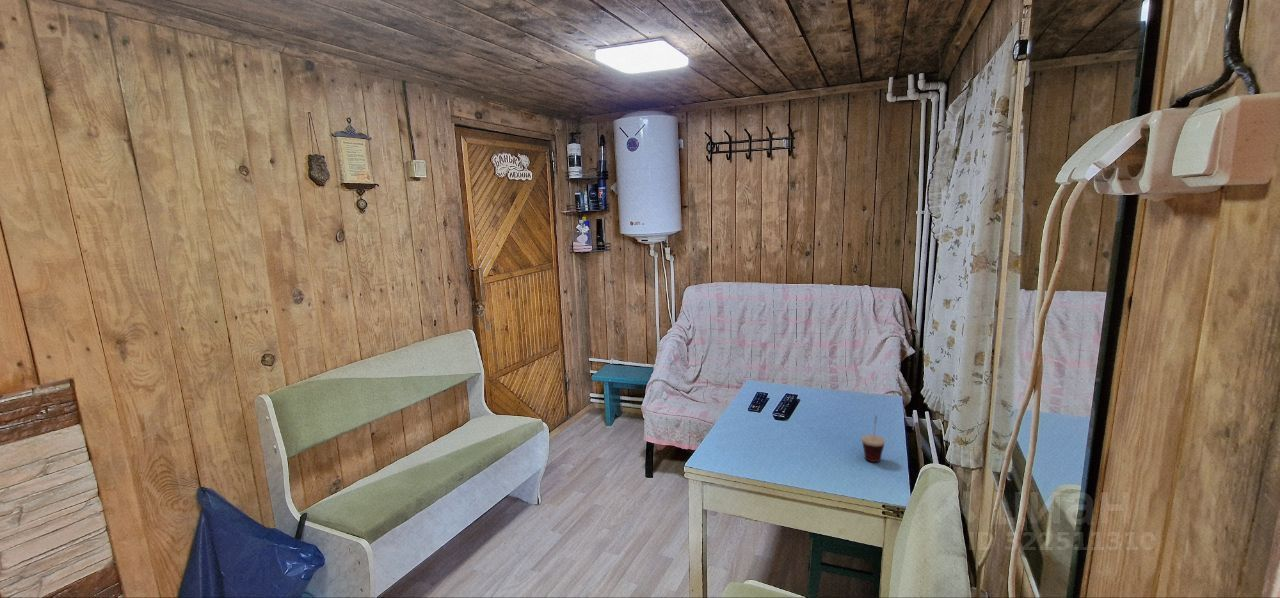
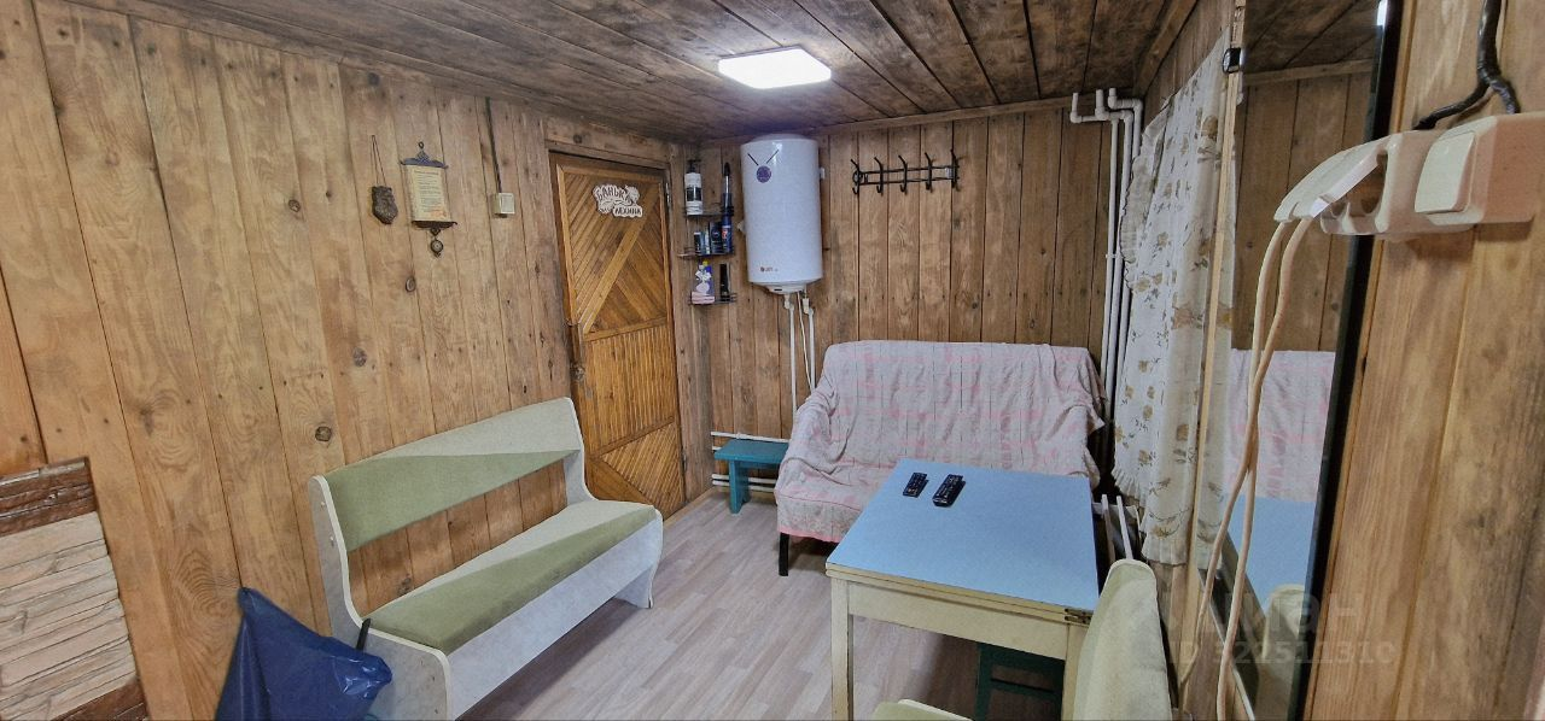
- cup [861,414,886,463]
